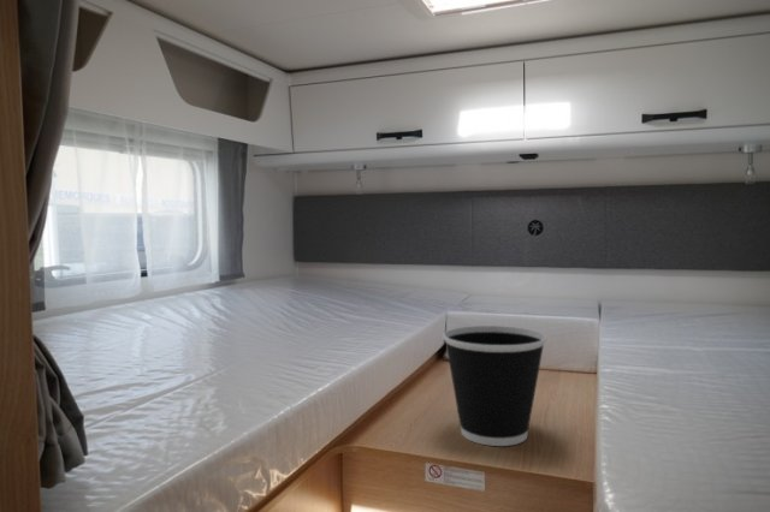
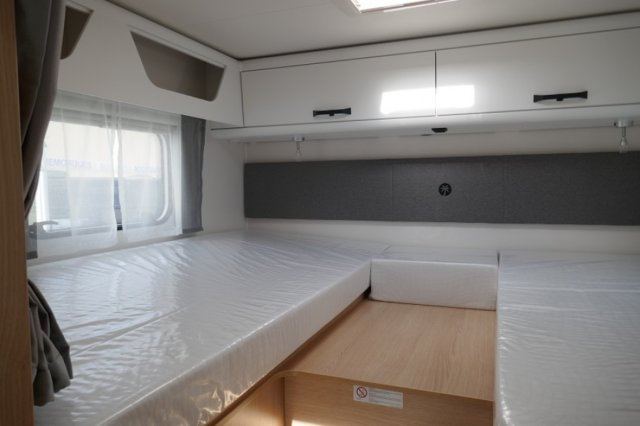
- wastebasket [442,325,547,447]
